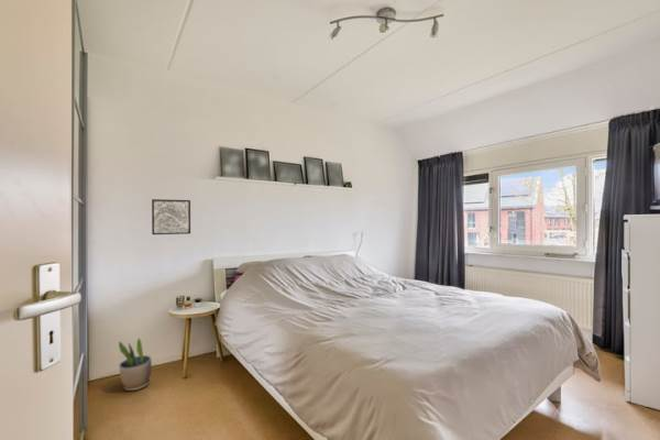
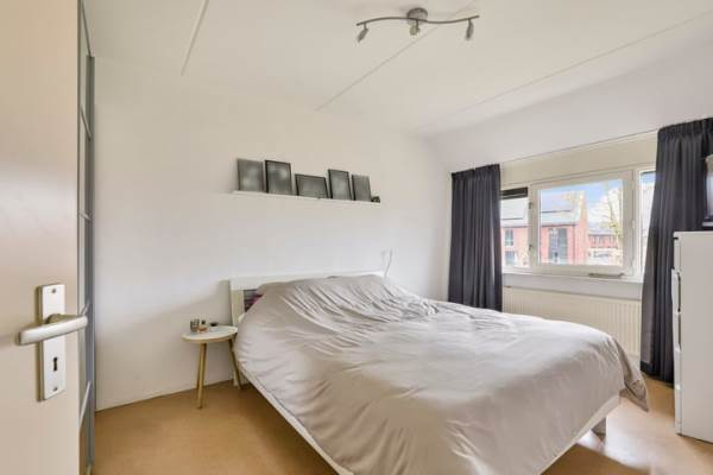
- wall art [151,198,191,235]
- potted plant [118,337,153,392]
